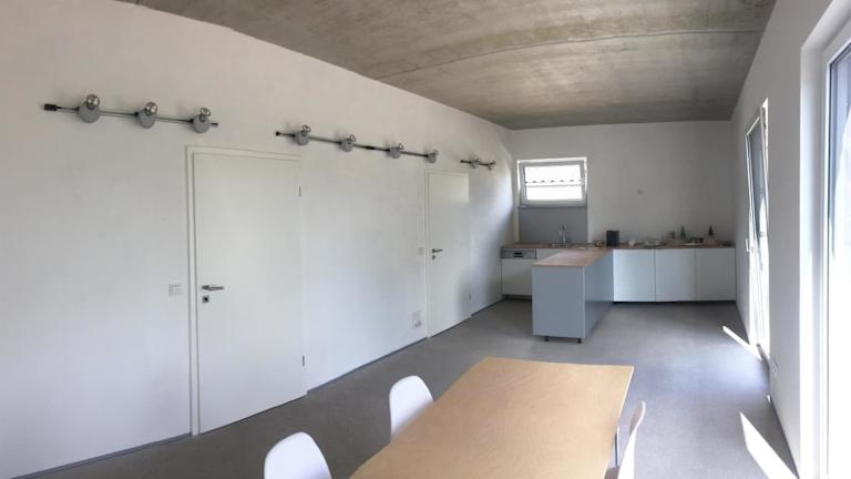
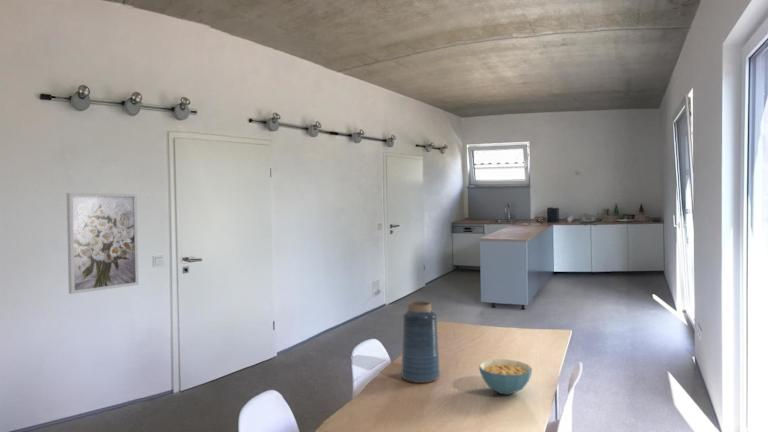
+ wall art [66,192,140,295]
+ vase [400,300,441,384]
+ cereal bowl [478,358,533,396]
